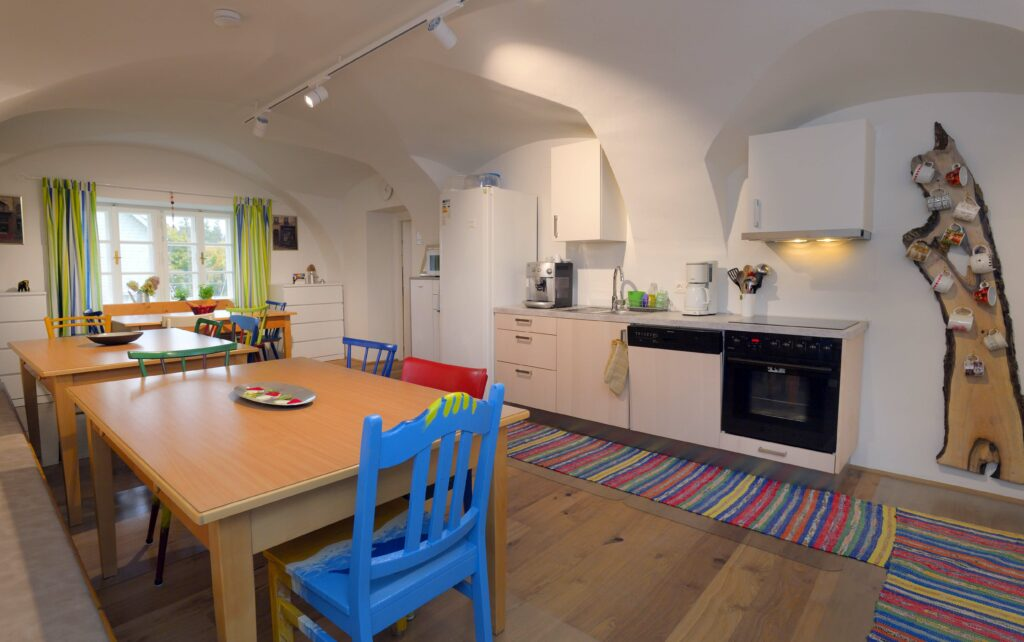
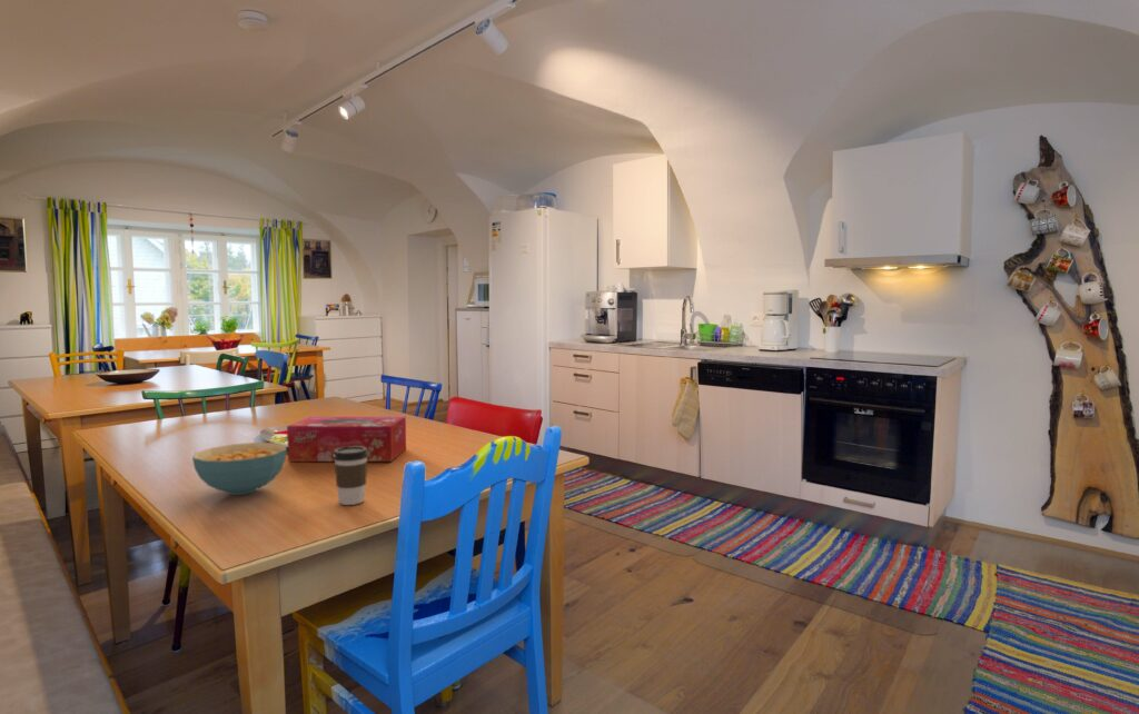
+ tissue box [286,416,407,463]
+ coffee cup [334,446,368,506]
+ cereal bowl [191,442,287,496]
